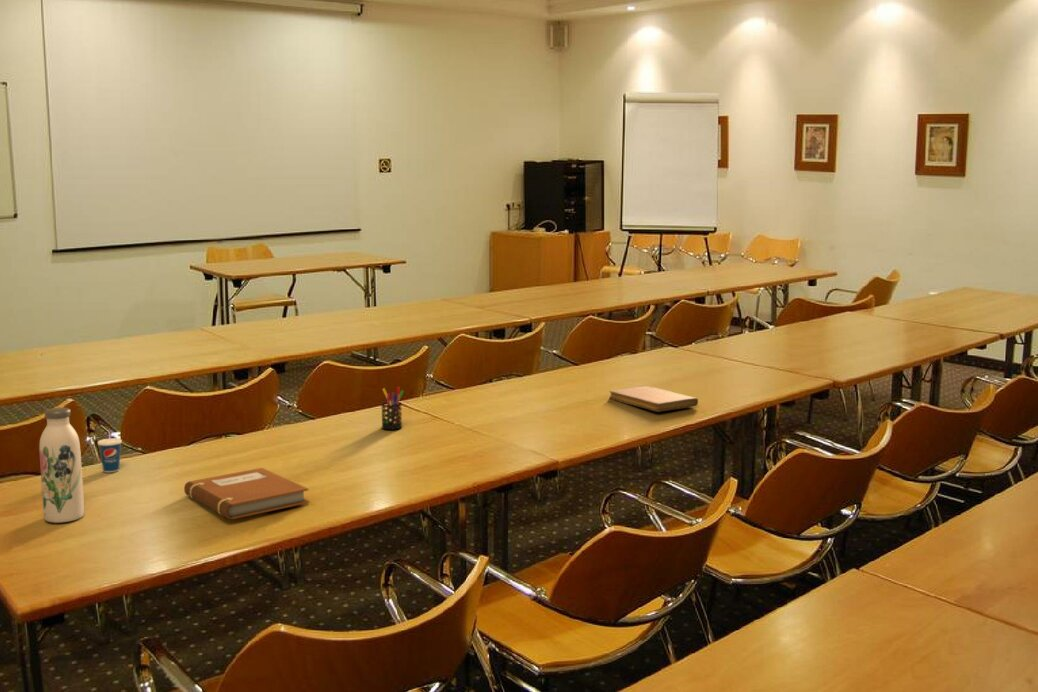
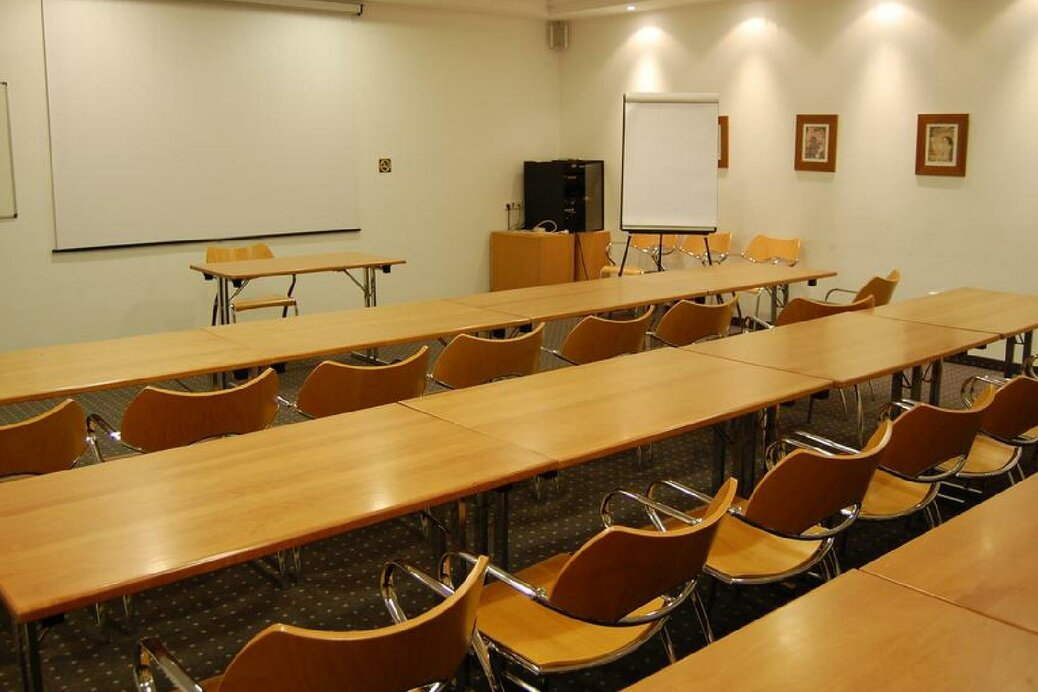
- notebook [608,385,699,413]
- cup [97,424,123,473]
- water bottle [38,407,85,524]
- pen holder [380,386,405,431]
- notebook [183,467,310,520]
